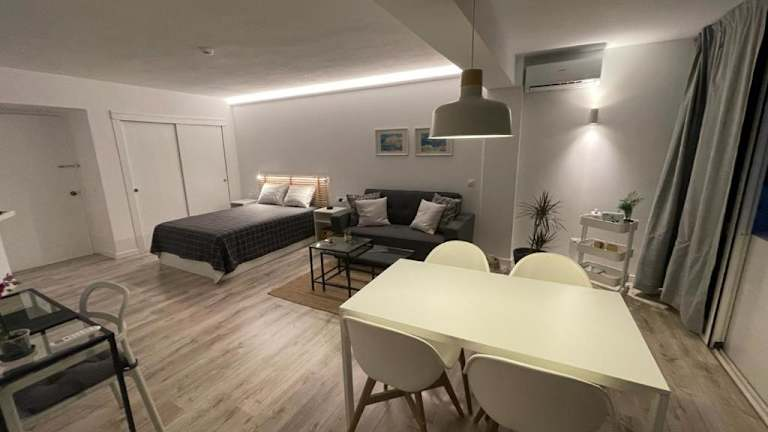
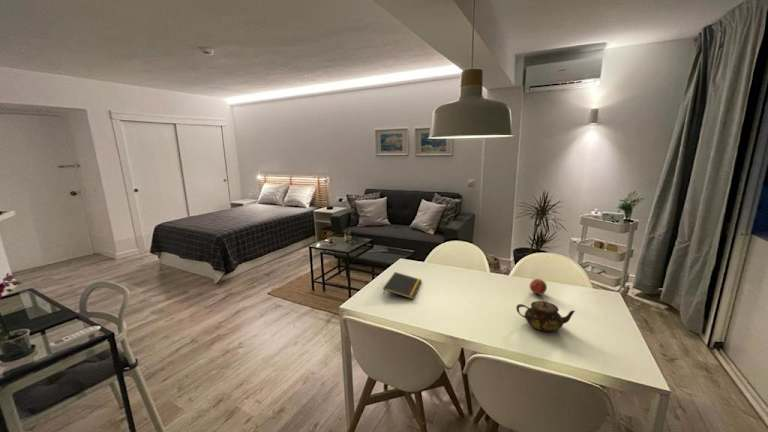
+ notepad [382,271,423,300]
+ fruit [529,278,548,296]
+ teapot [515,300,576,333]
